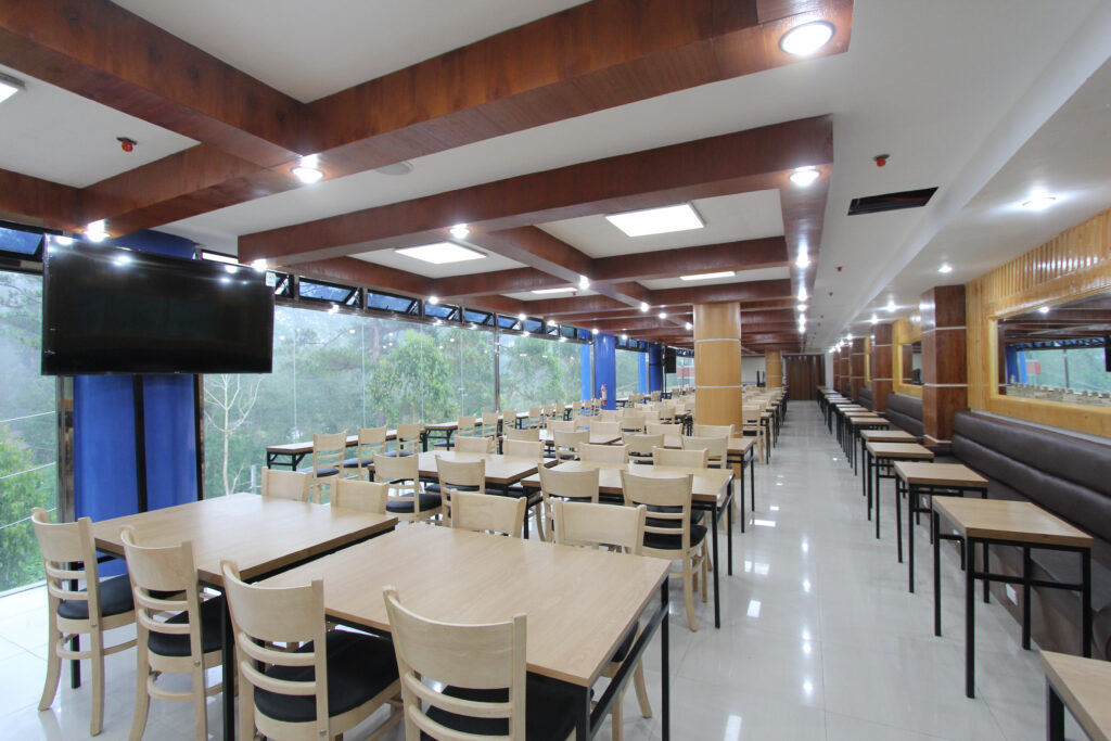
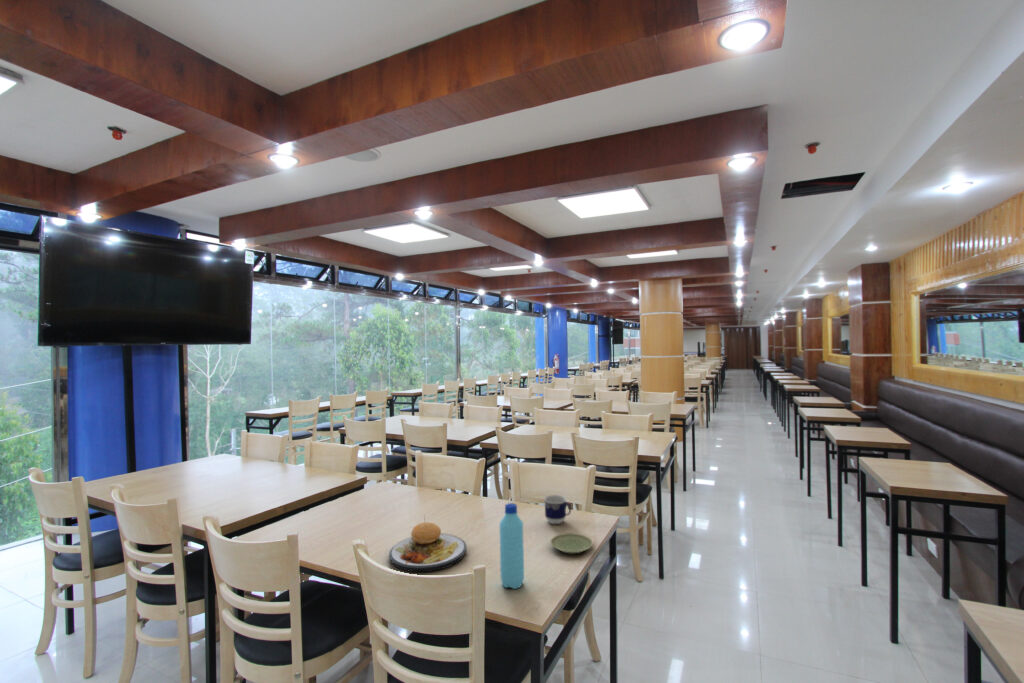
+ plate [388,516,467,573]
+ water bottle [499,502,525,590]
+ plate [549,532,594,555]
+ cup [543,494,572,525]
